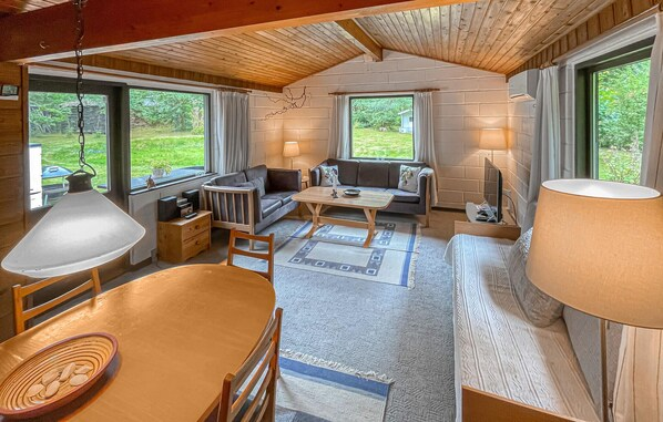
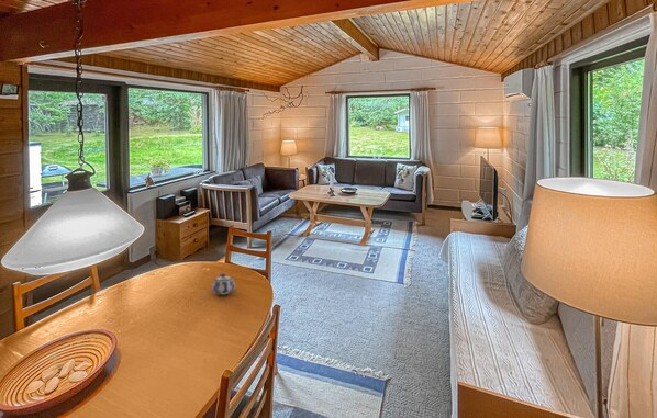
+ teapot [211,273,236,296]
